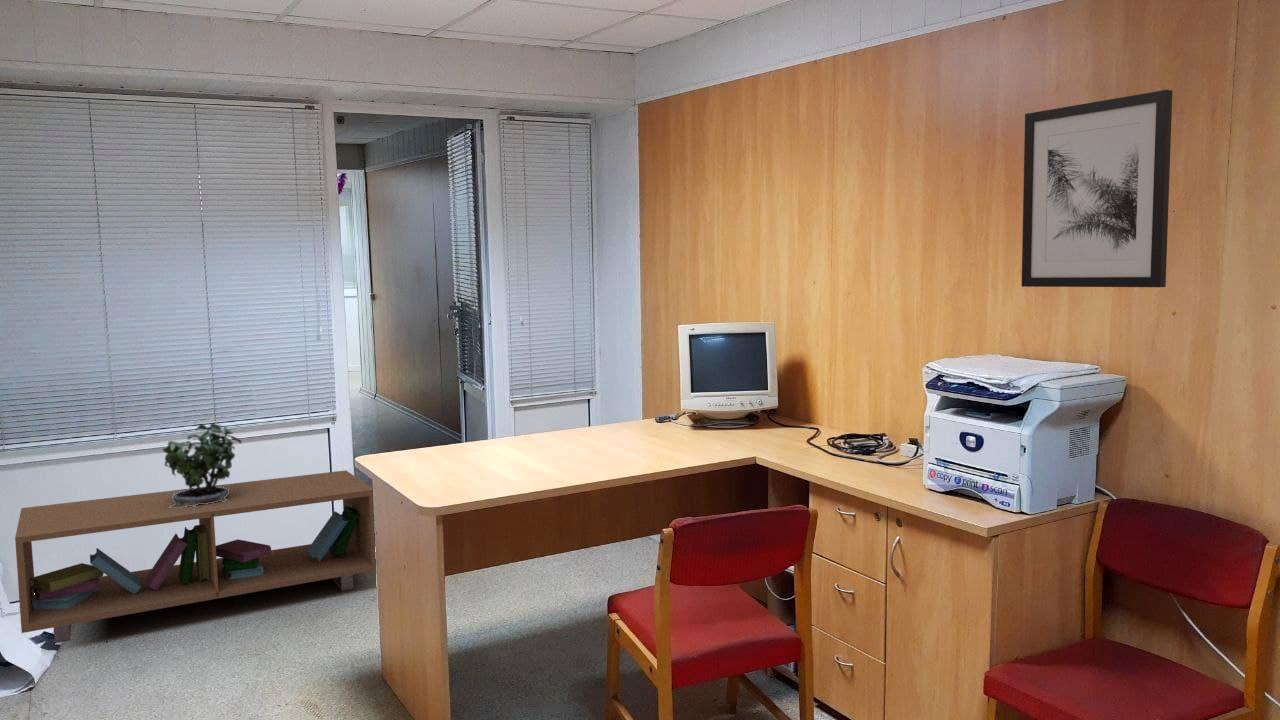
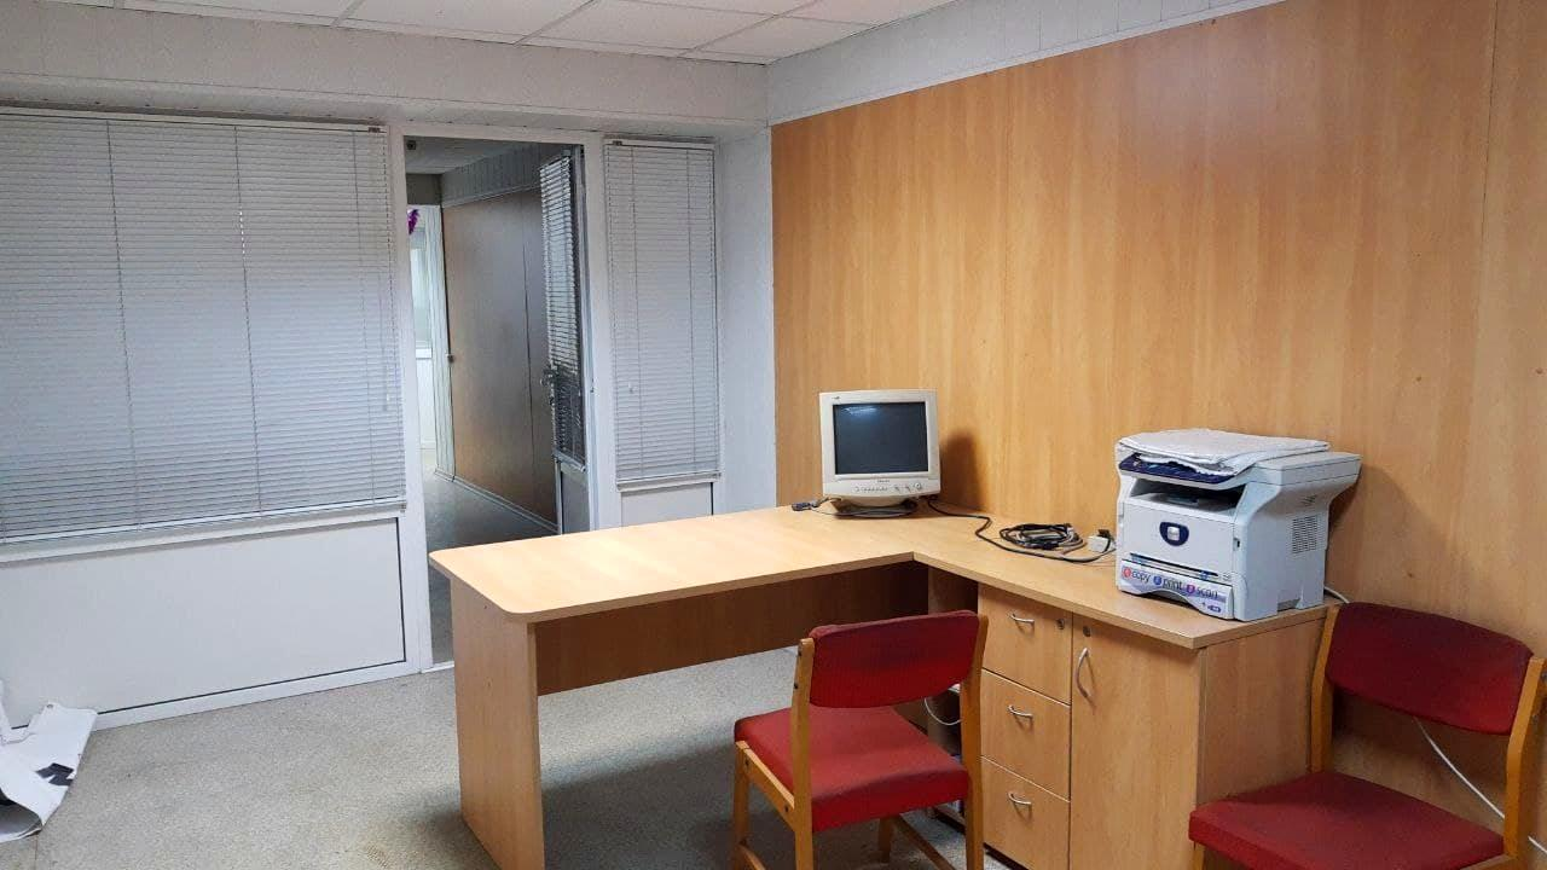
- storage bench [14,469,377,644]
- potted plant [162,422,242,508]
- wall art [1020,89,1173,288]
